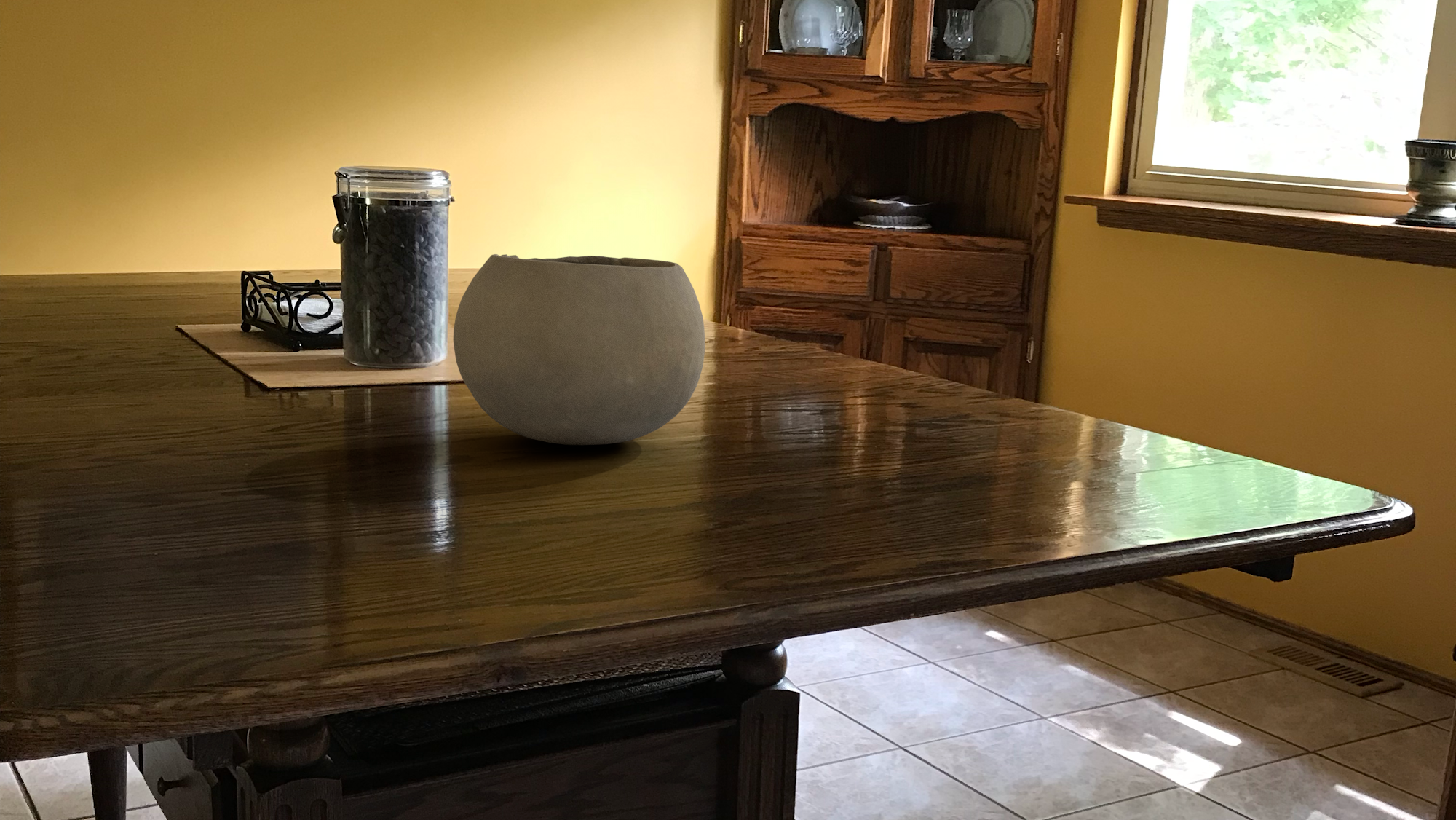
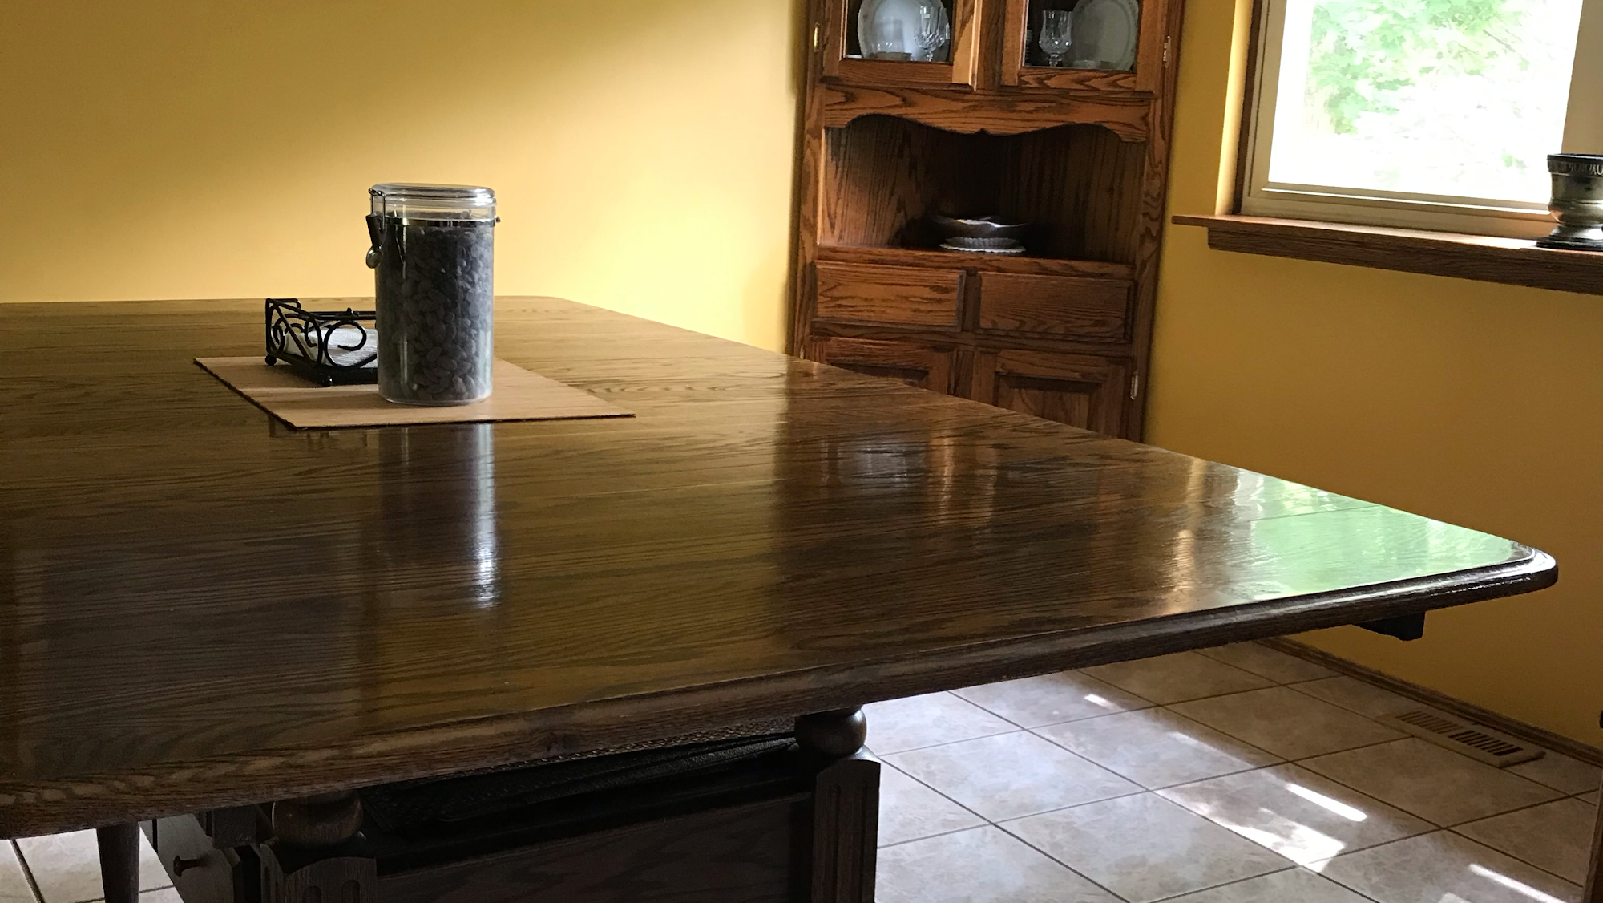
- bowl [453,253,705,446]
